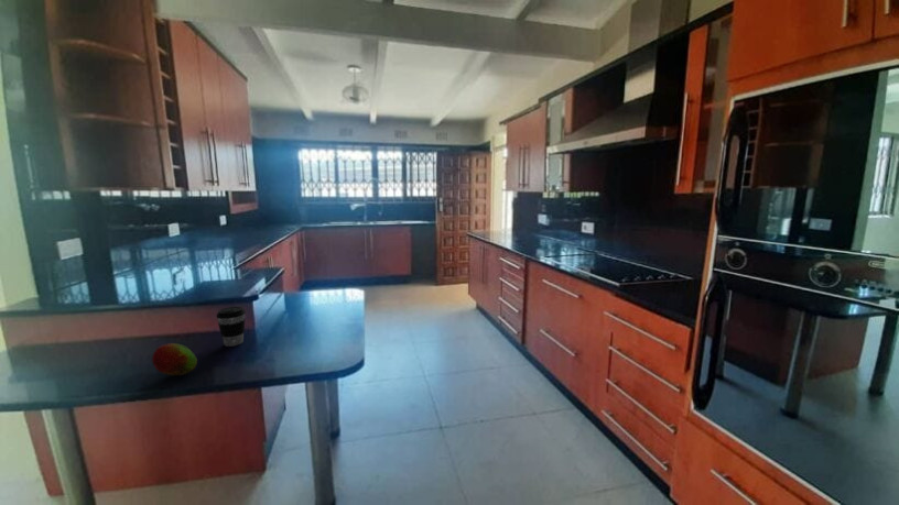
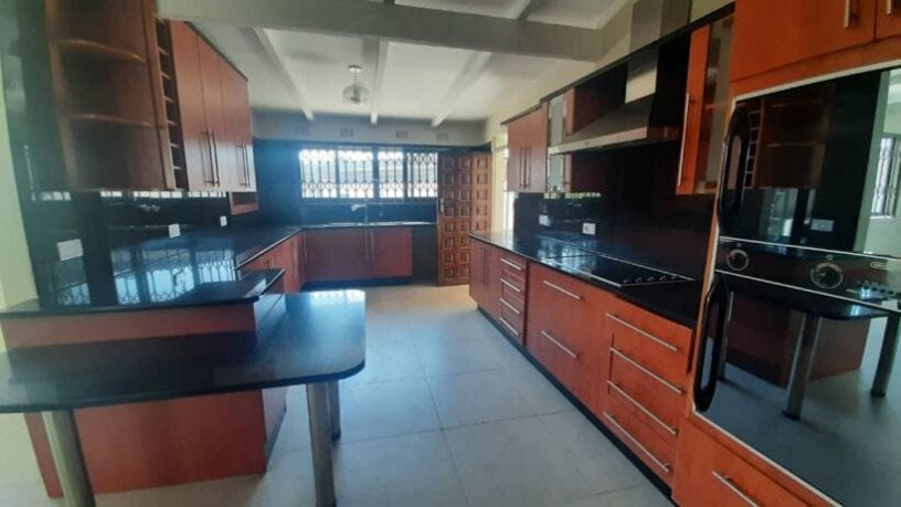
- fruit [151,342,198,376]
- coffee cup [216,306,247,348]
